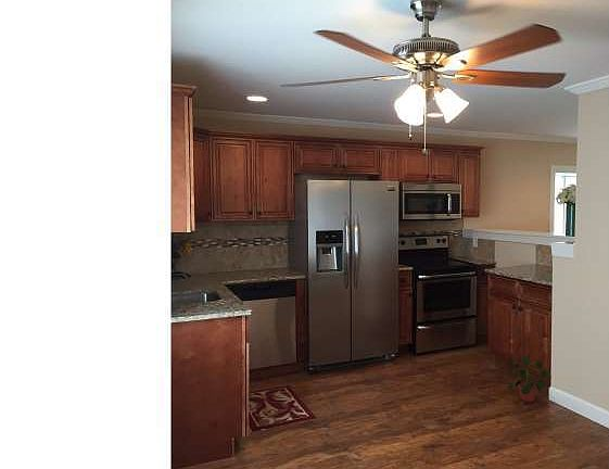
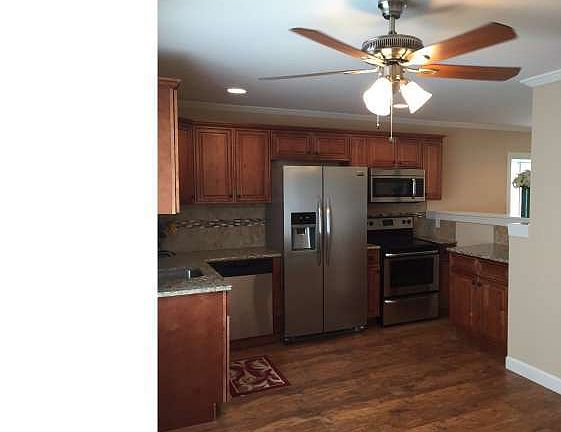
- potted plant [507,355,553,403]
